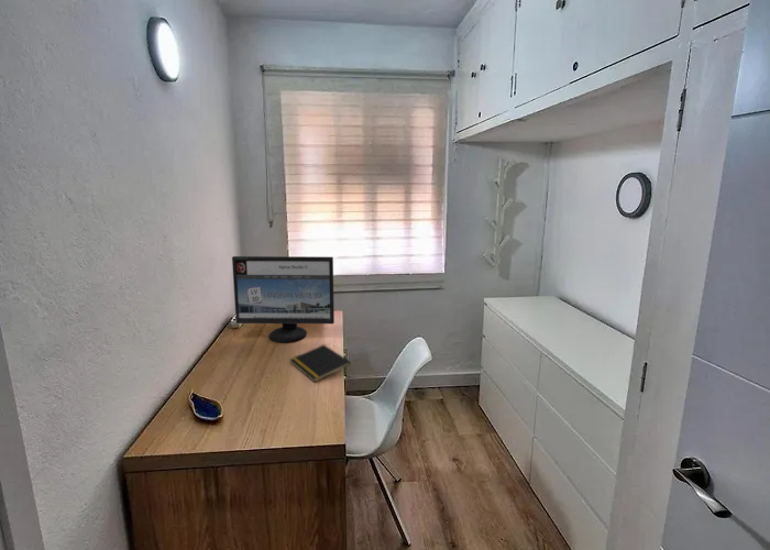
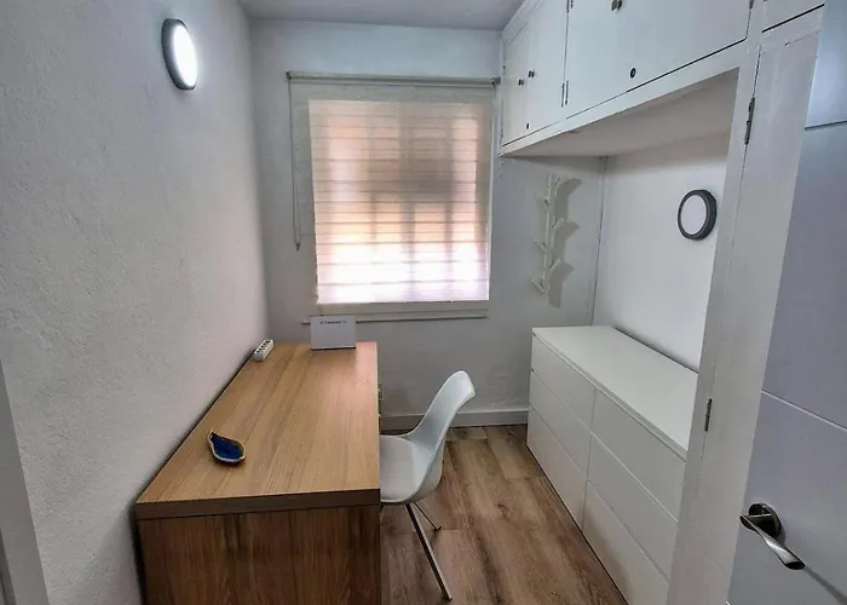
- computer monitor [231,255,336,344]
- notepad [289,343,352,383]
